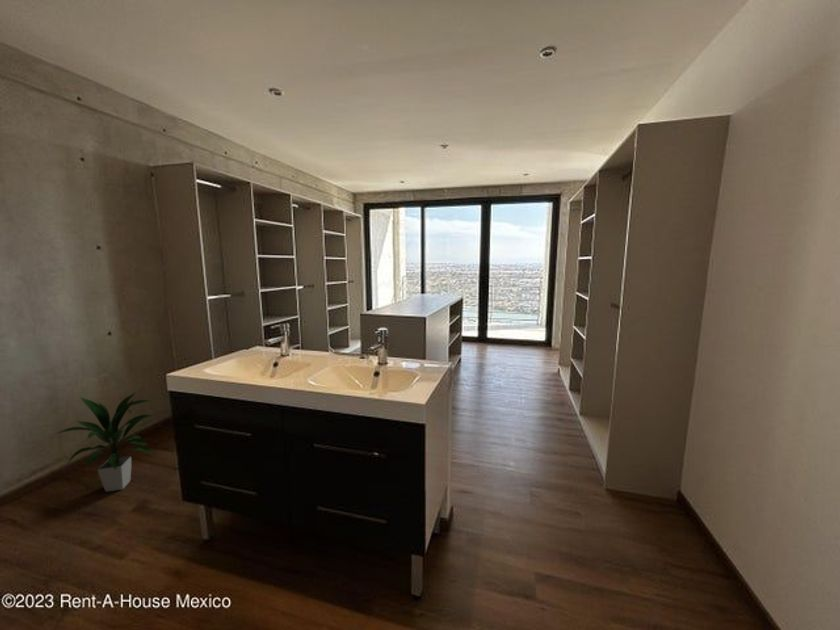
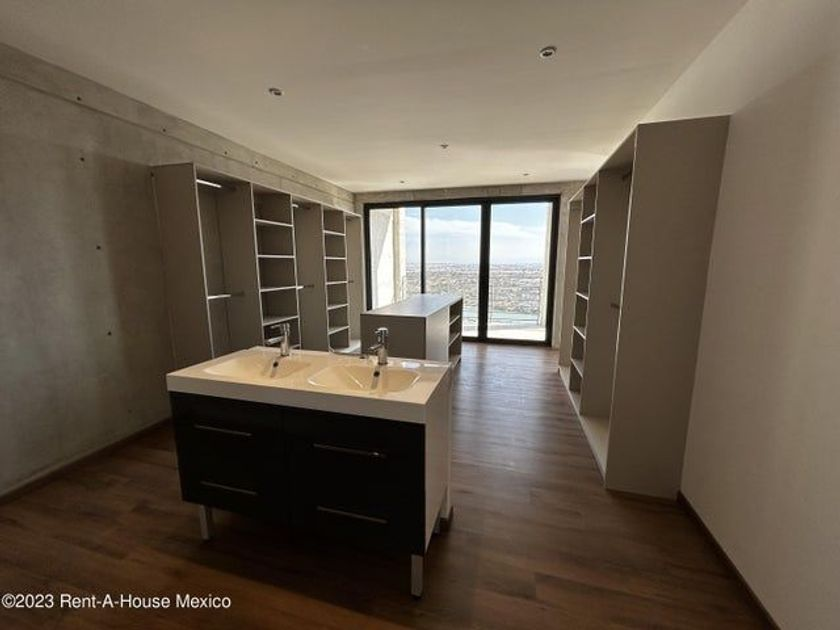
- indoor plant [52,392,156,493]
